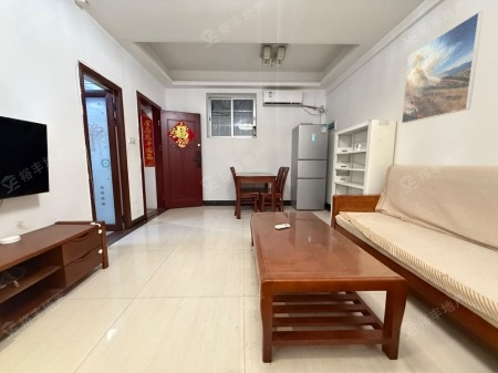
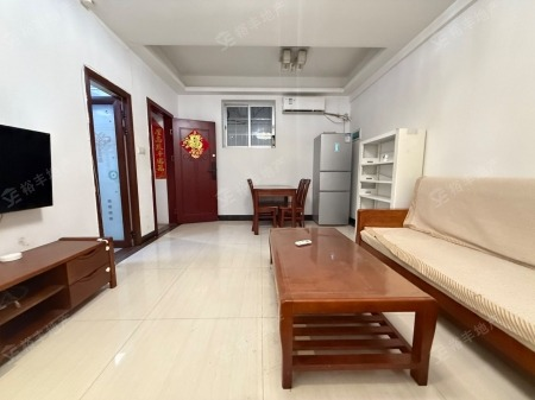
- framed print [401,11,484,124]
